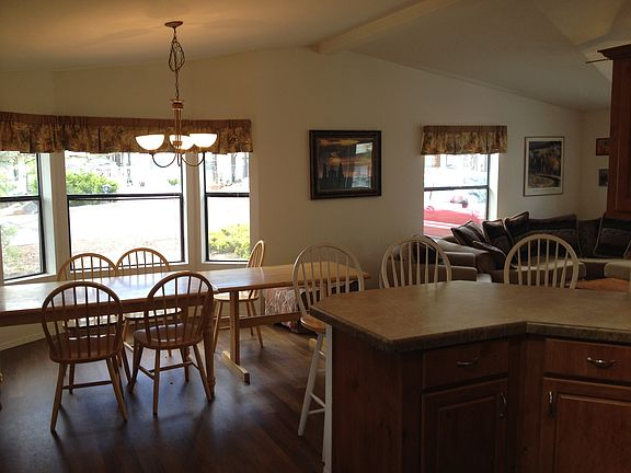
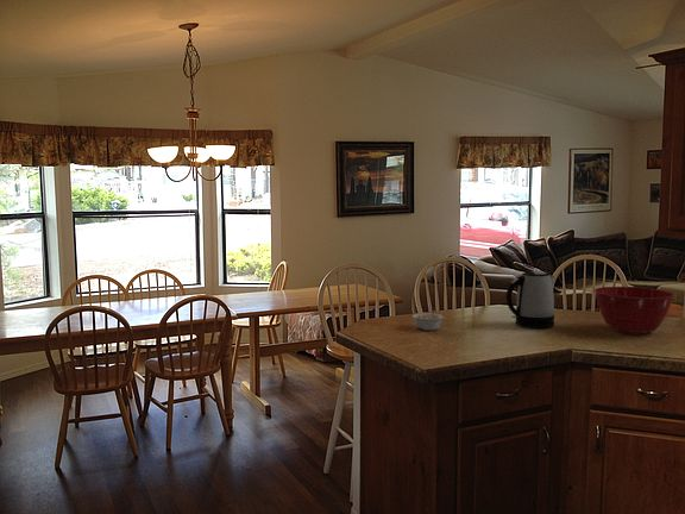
+ mixing bowl [593,286,675,336]
+ legume [411,308,445,332]
+ kettle [505,270,555,330]
